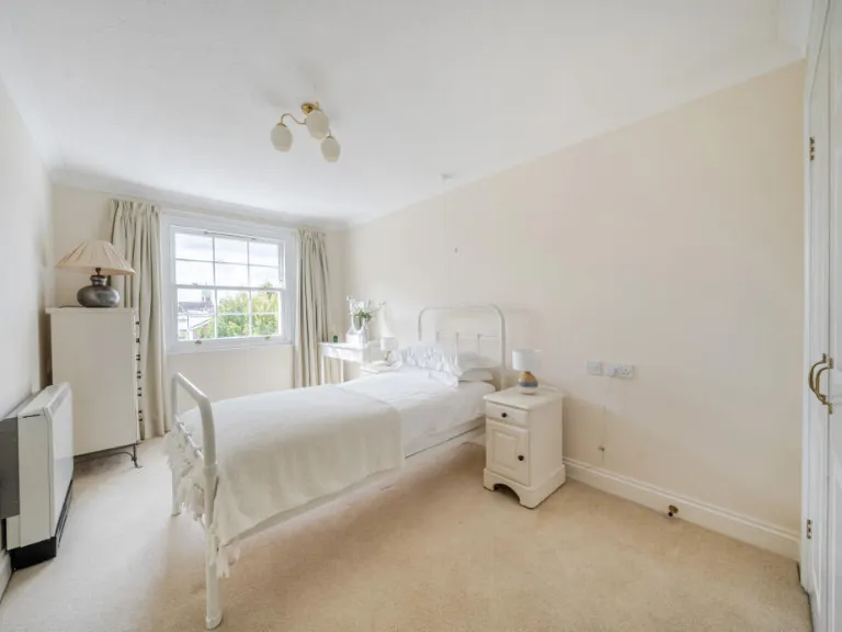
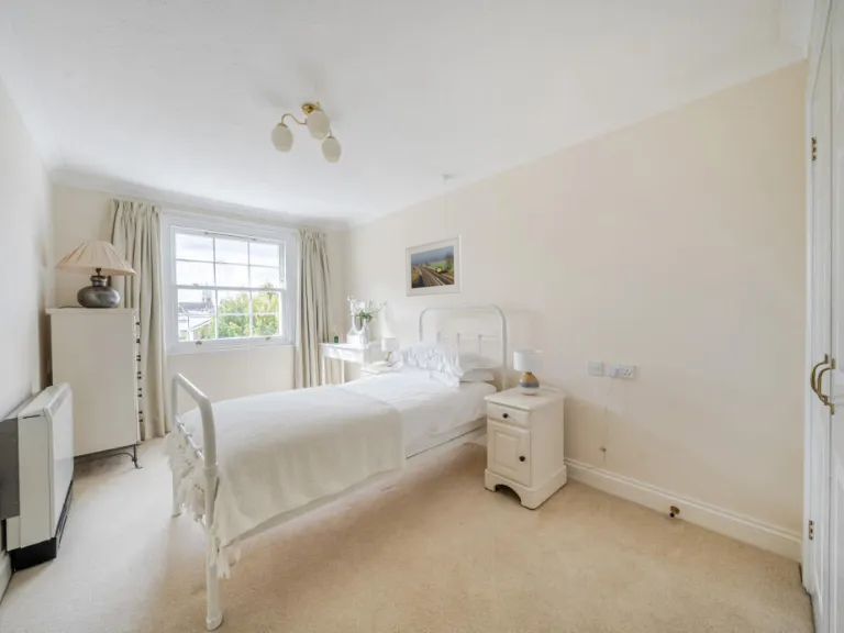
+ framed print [404,234,464,298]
